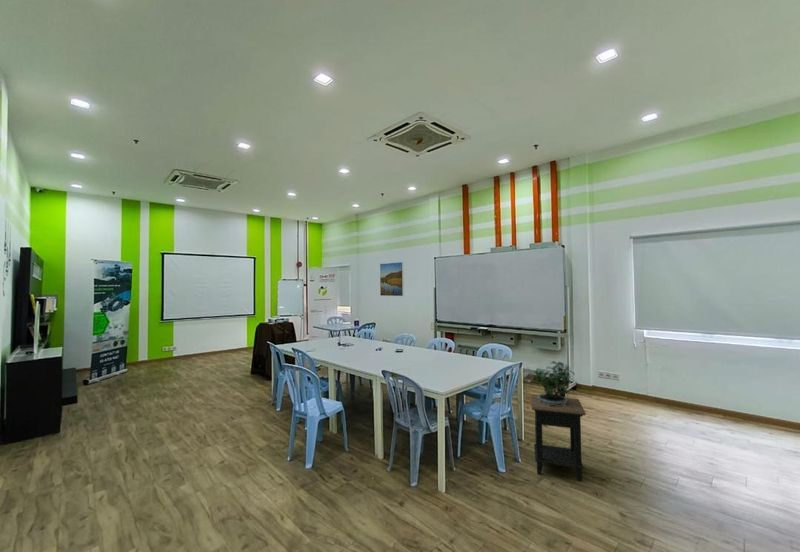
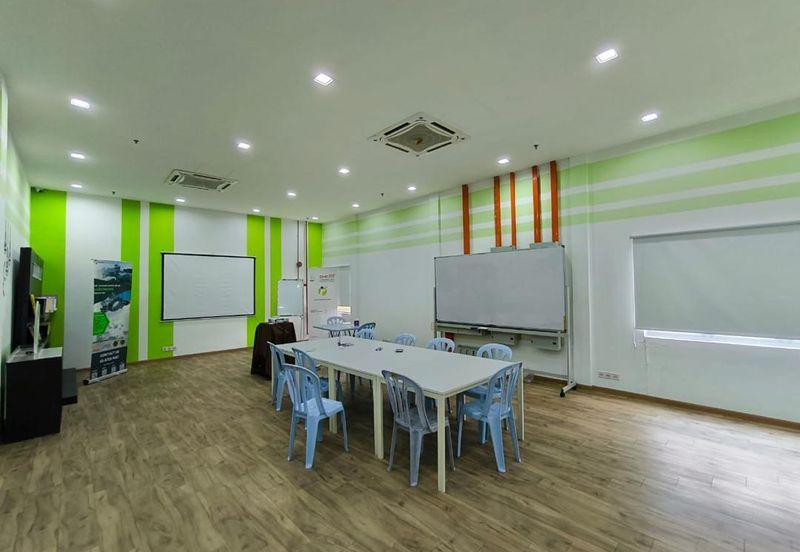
- potted plant [533,360,576,407]
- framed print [379,261,405,297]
- side table [529,394,587,482]
